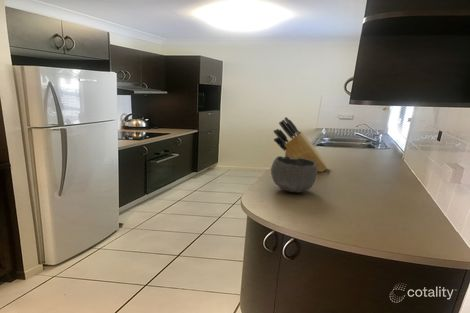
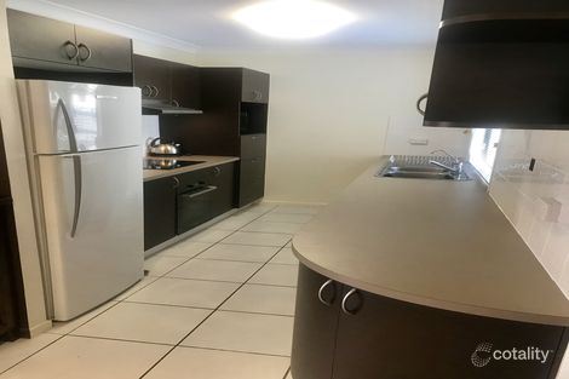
- knife block [273,116,329,173]
- bowl [270,155,318,194]
